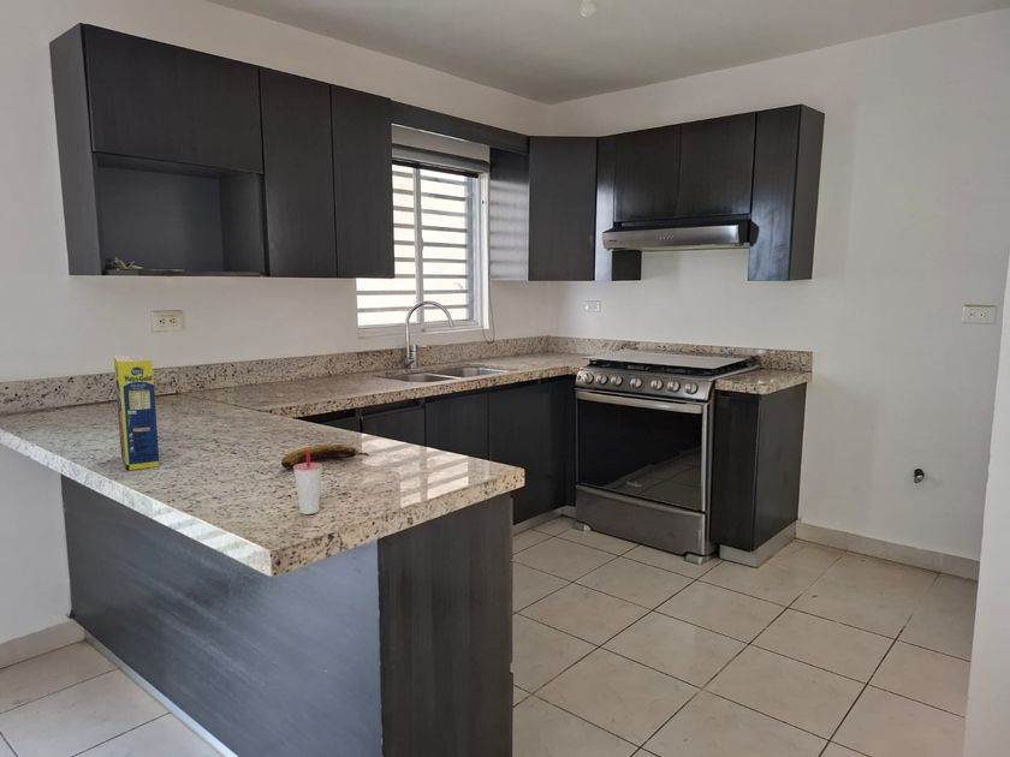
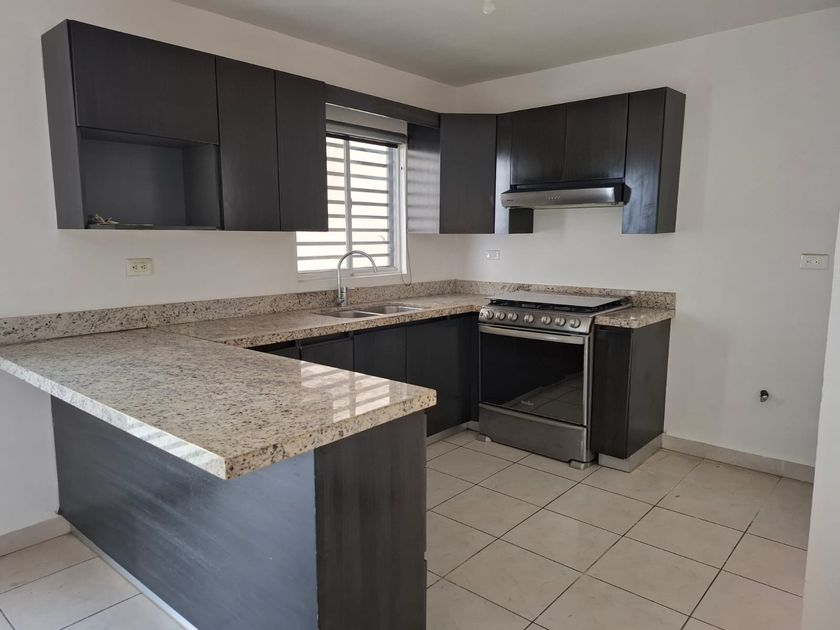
- legume [113,353,161,471]
- cup [292,451,323,515]
- banana [280,443,370,469]
